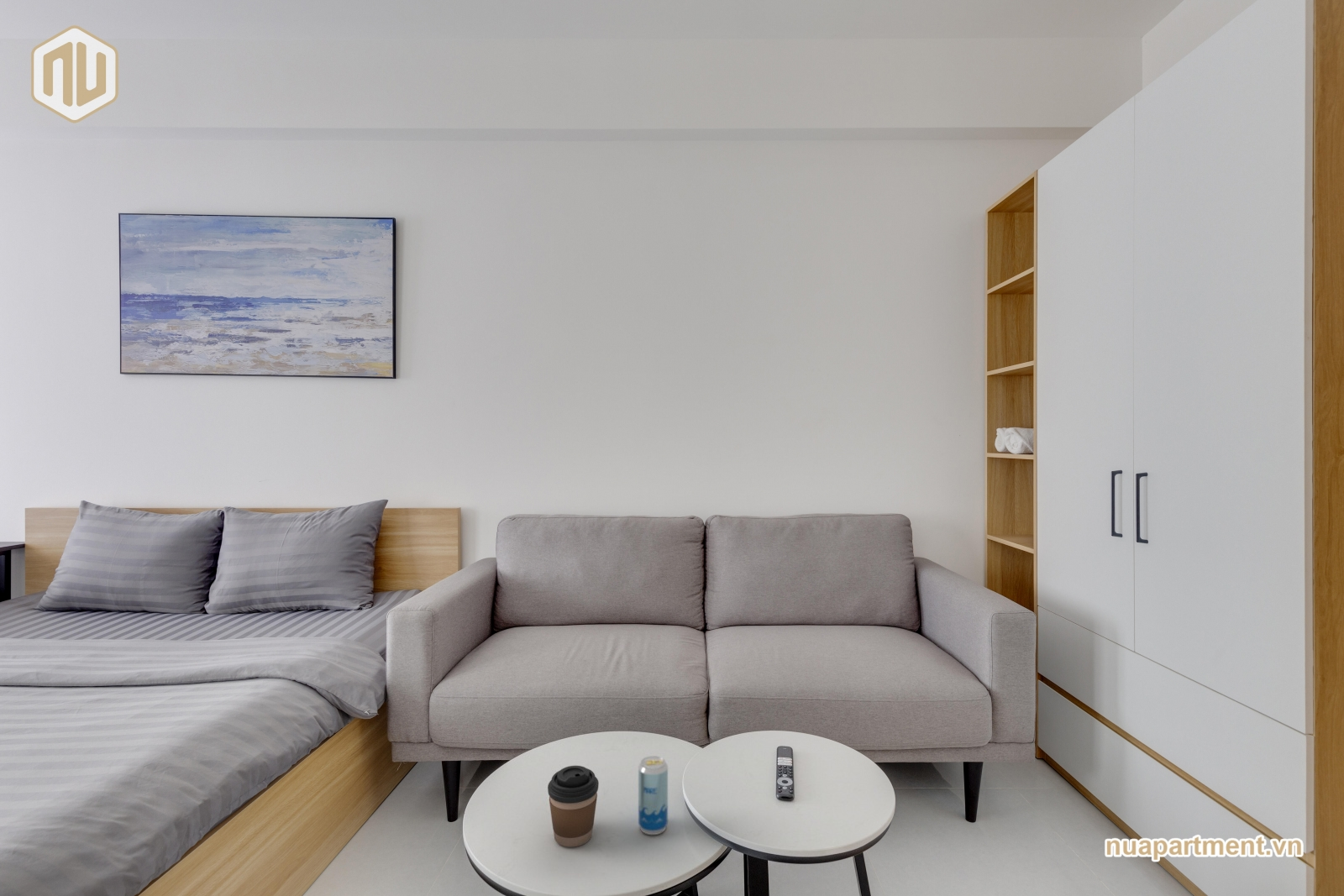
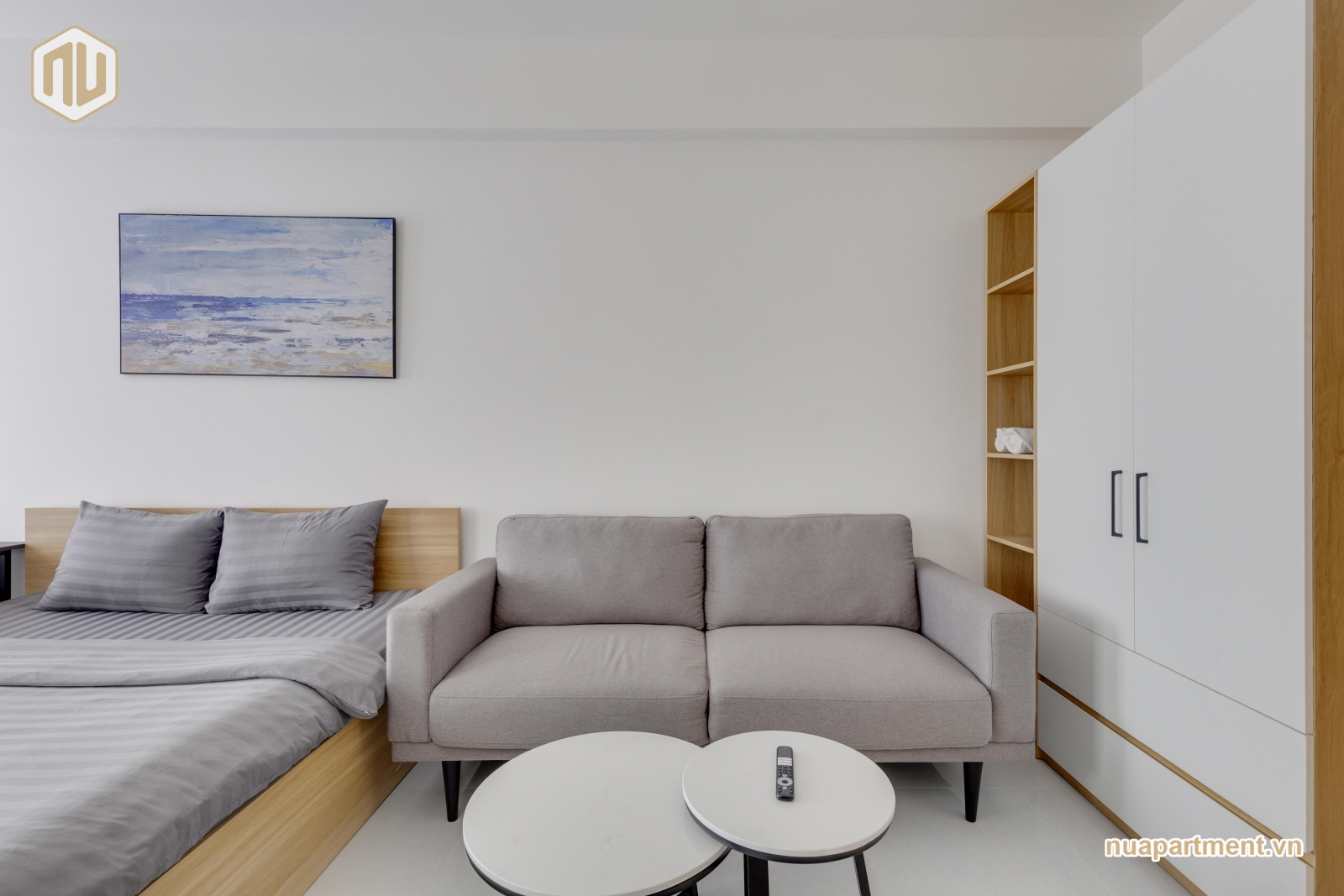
- beverage can [638,755,669,836]
- coffee cup [547,765,600,848]
